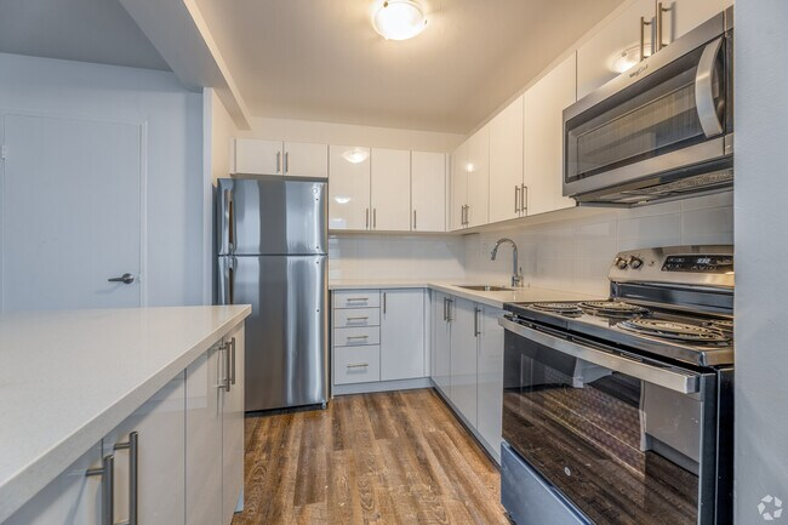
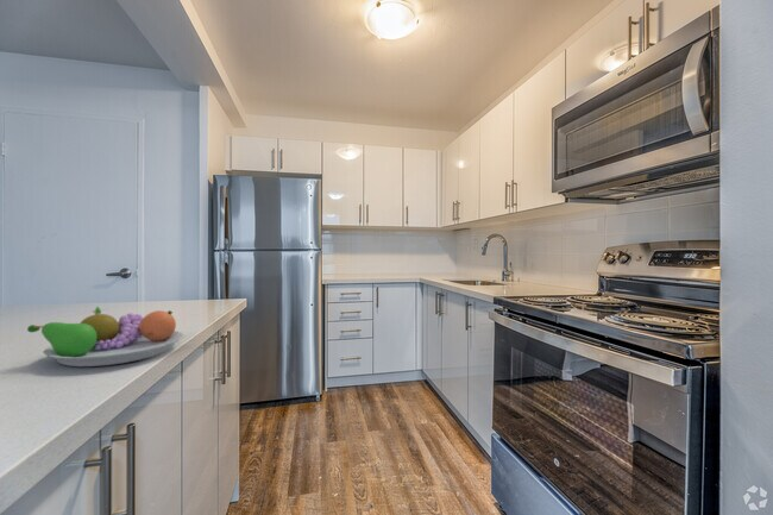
+ fruit bowl [26,306,184,368]
